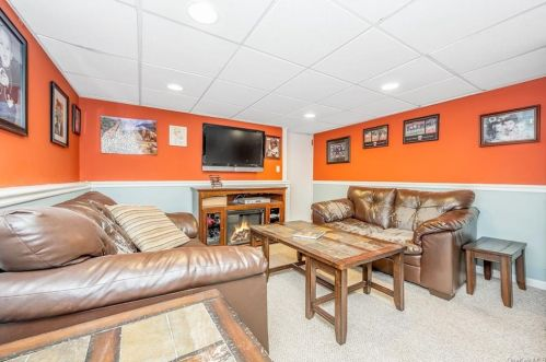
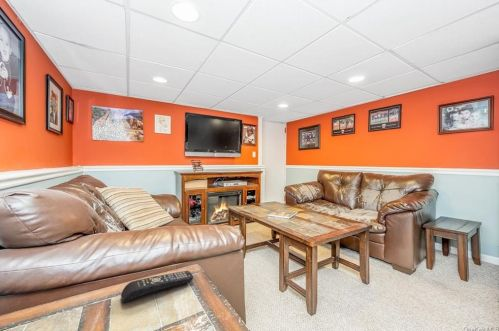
+ remote control [120,270,194,304]
